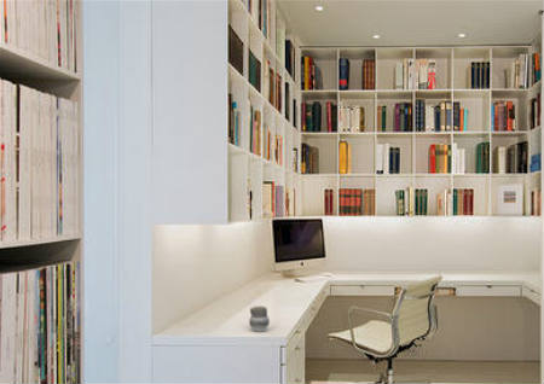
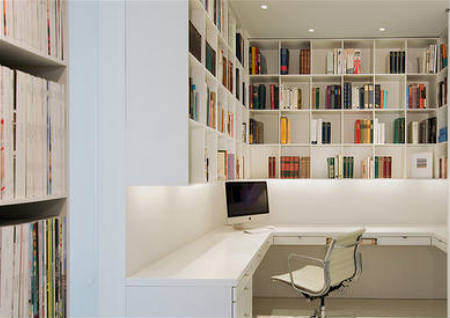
- cup [248,304,271,333]
